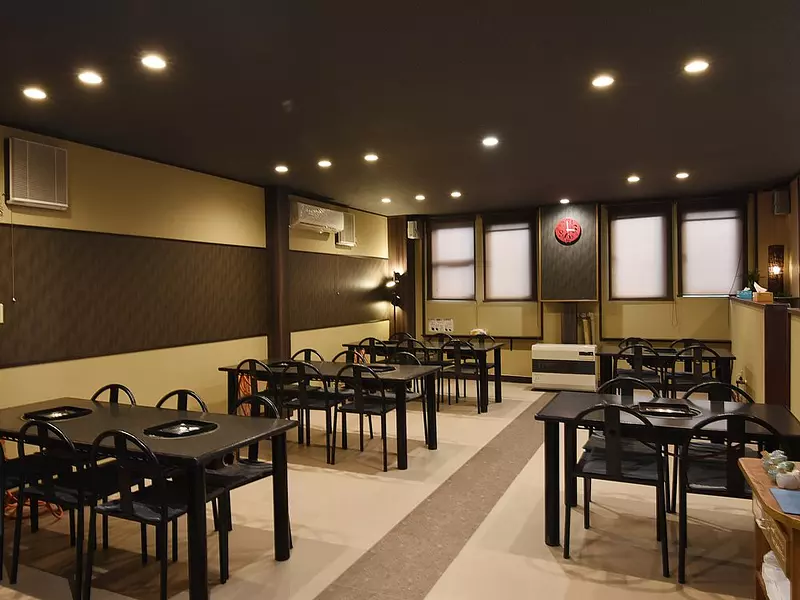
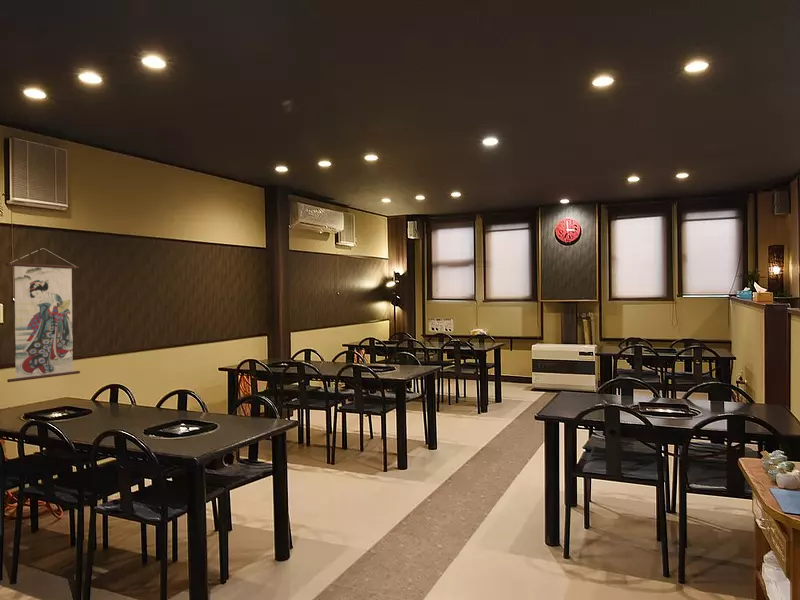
+ wall scroll [5,247,81,383]
